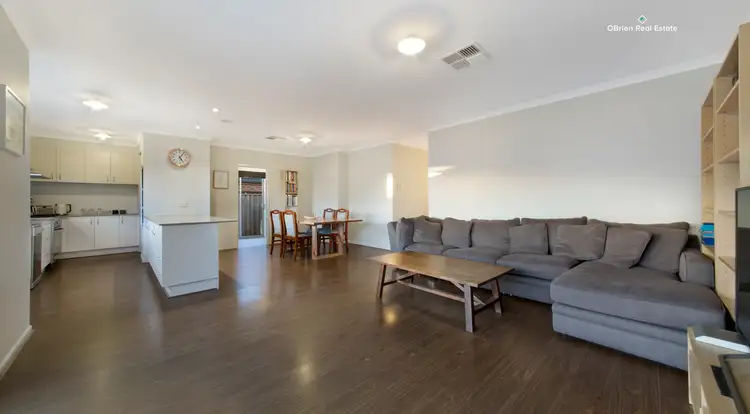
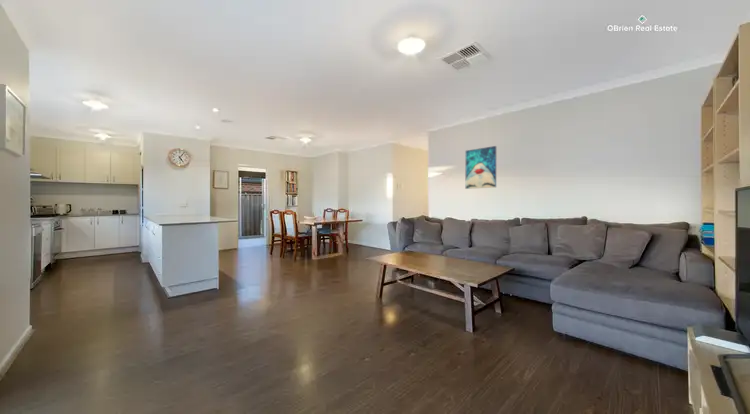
+ wall art [465,145,497,190]
